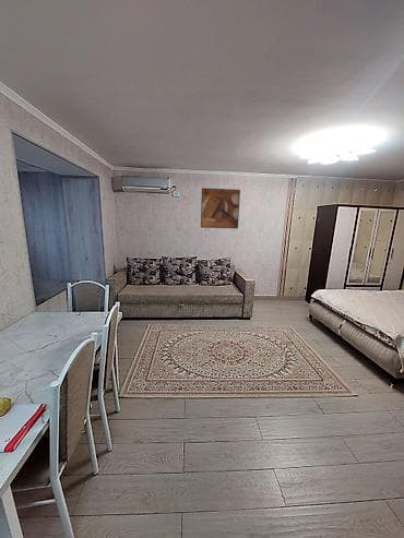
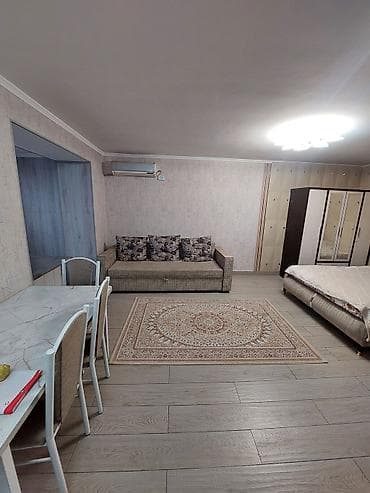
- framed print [200,187,241,229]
